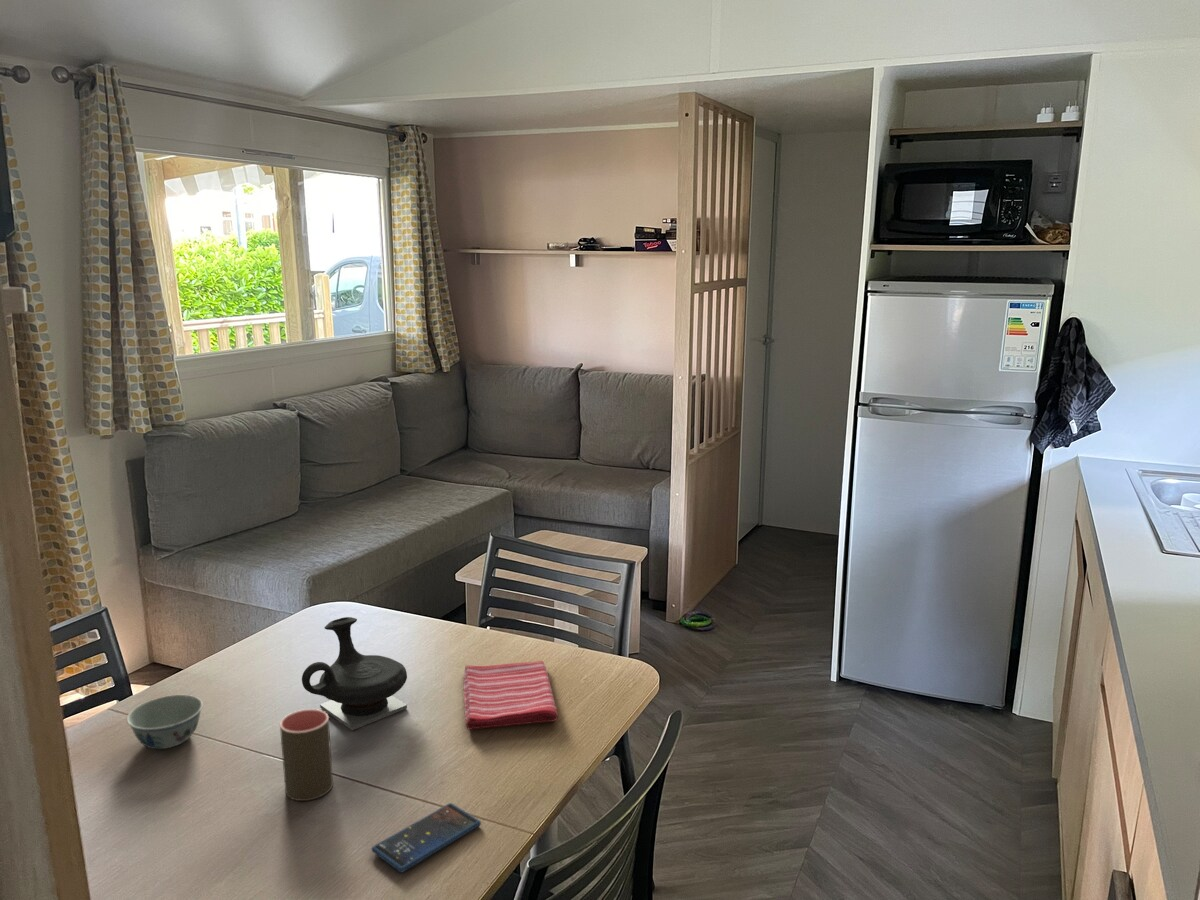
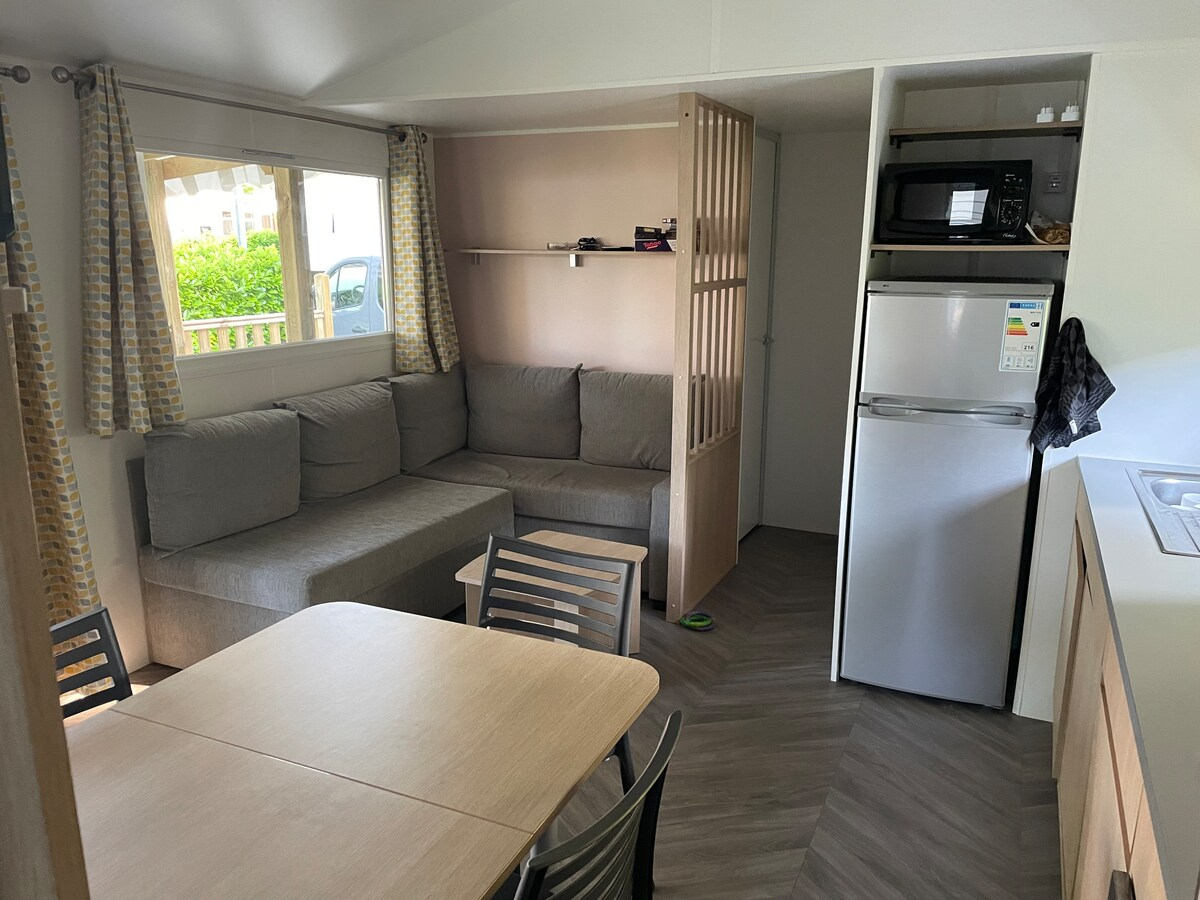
- bowl [126,694,204,750]
- cup [279,708,334,802]
- smartphone [370,802,482,873]
- teapot [301,616,408,731]
- dish towel [463,660,559,731]
